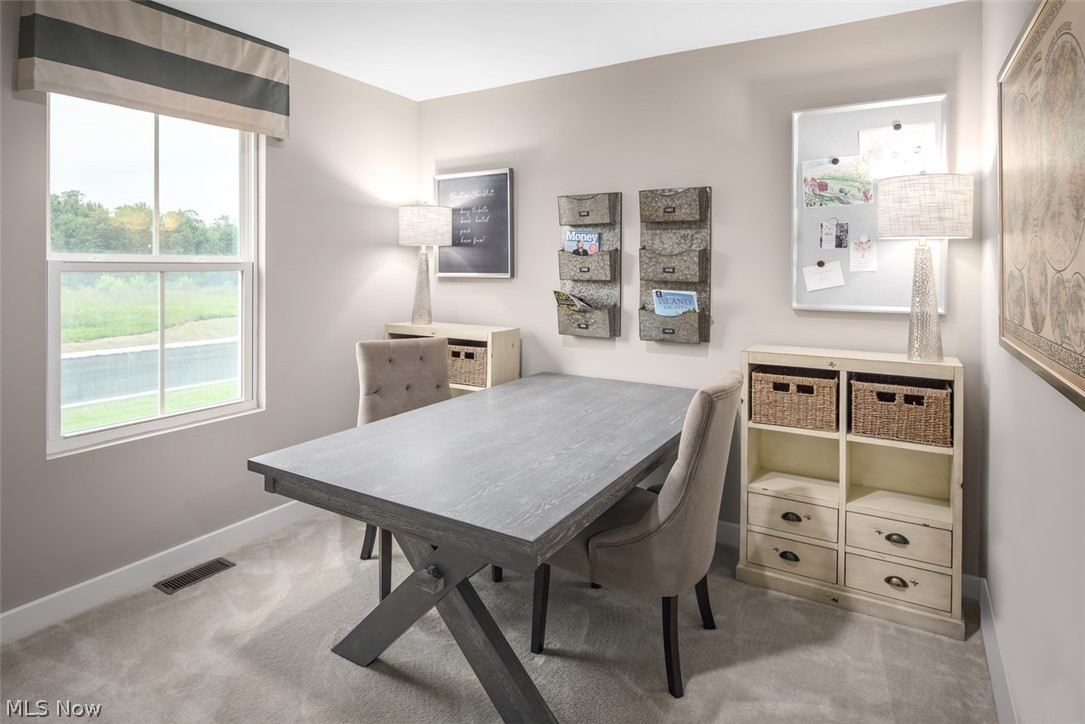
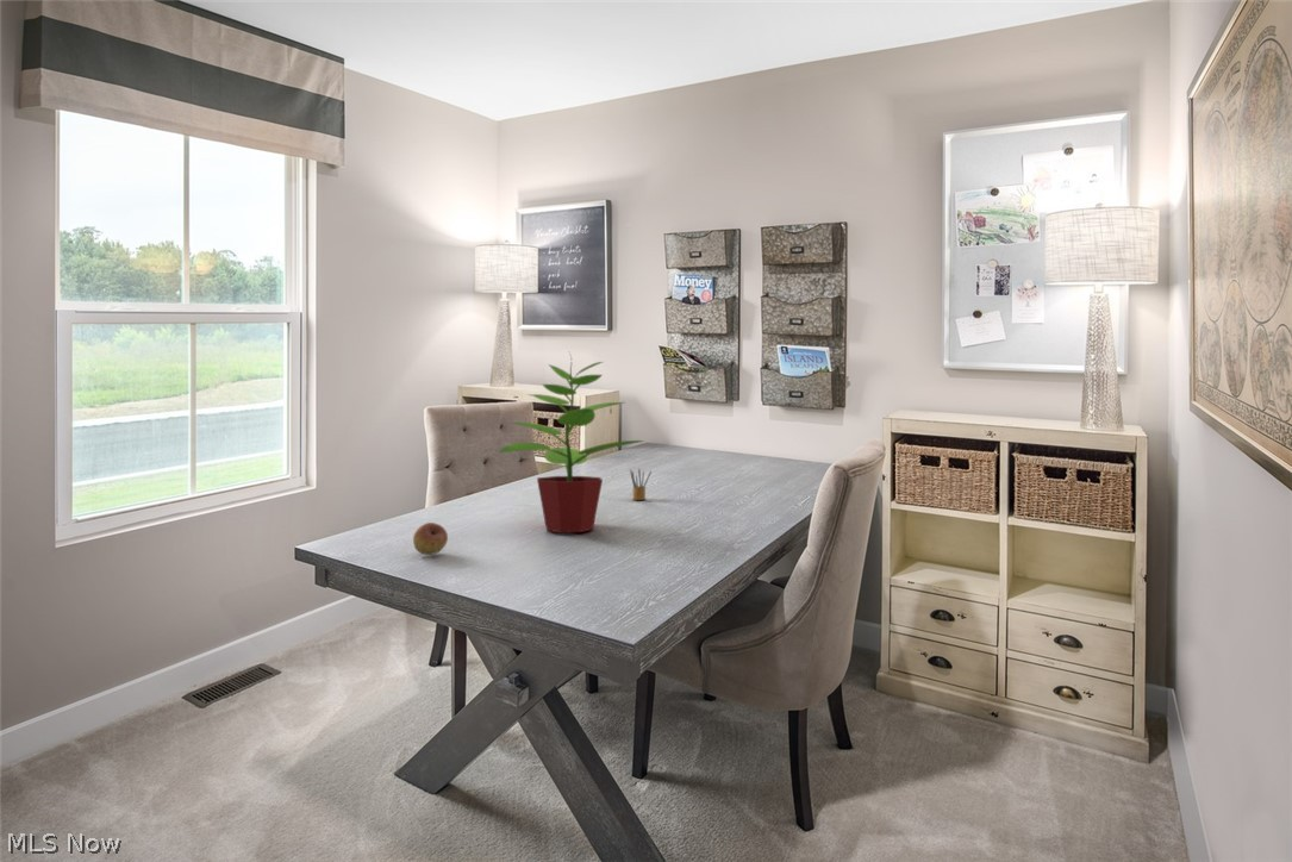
+ pencil box [629,468,653,501]
+ potted plant [498,351,645,533]
+ fruit [412,521,449,556]
